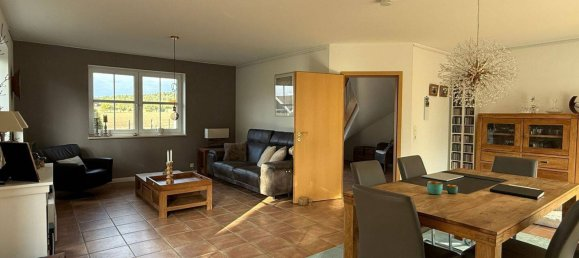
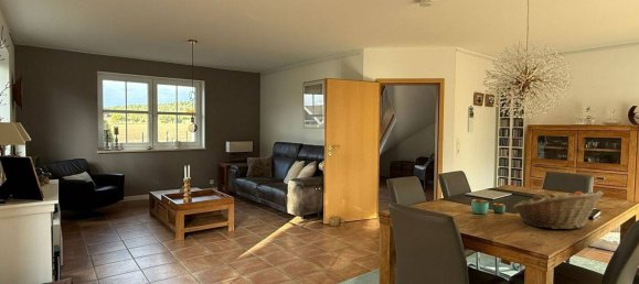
+ fruit basket [512,189,605,230]
